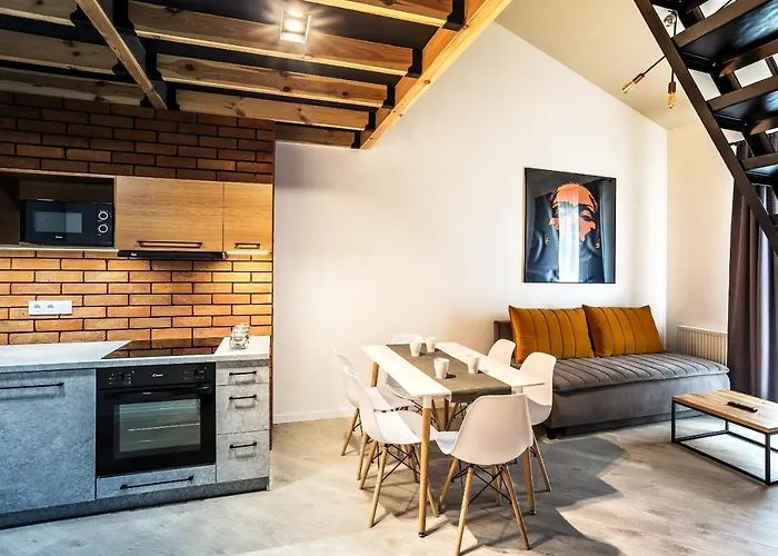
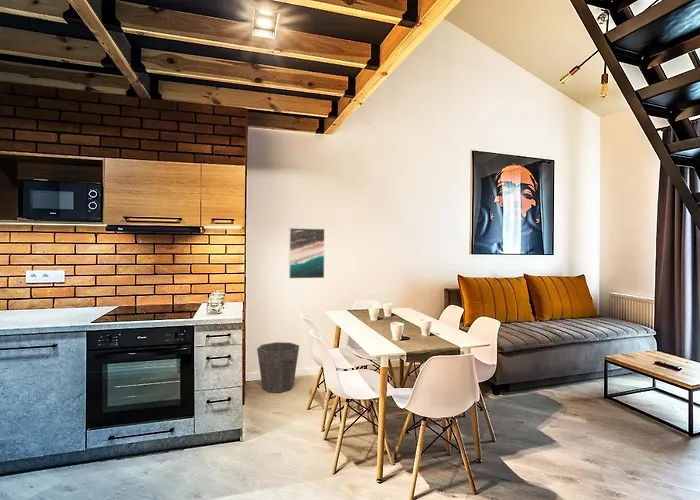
+ waste bin [256,341,300,393]
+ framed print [288,227,326,280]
